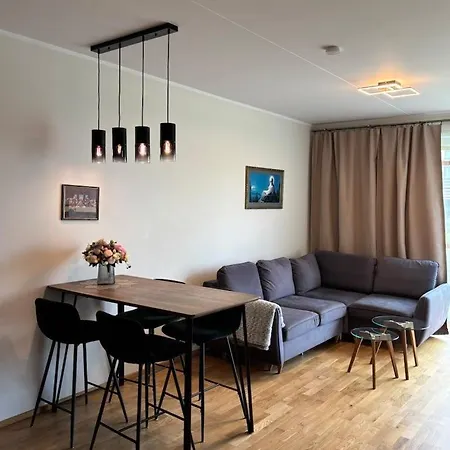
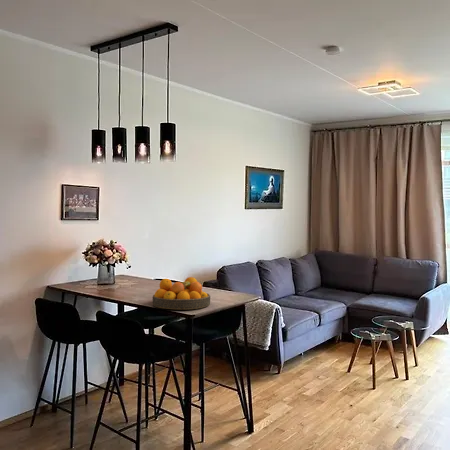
+ fruit bowl [152,276,211,310]
